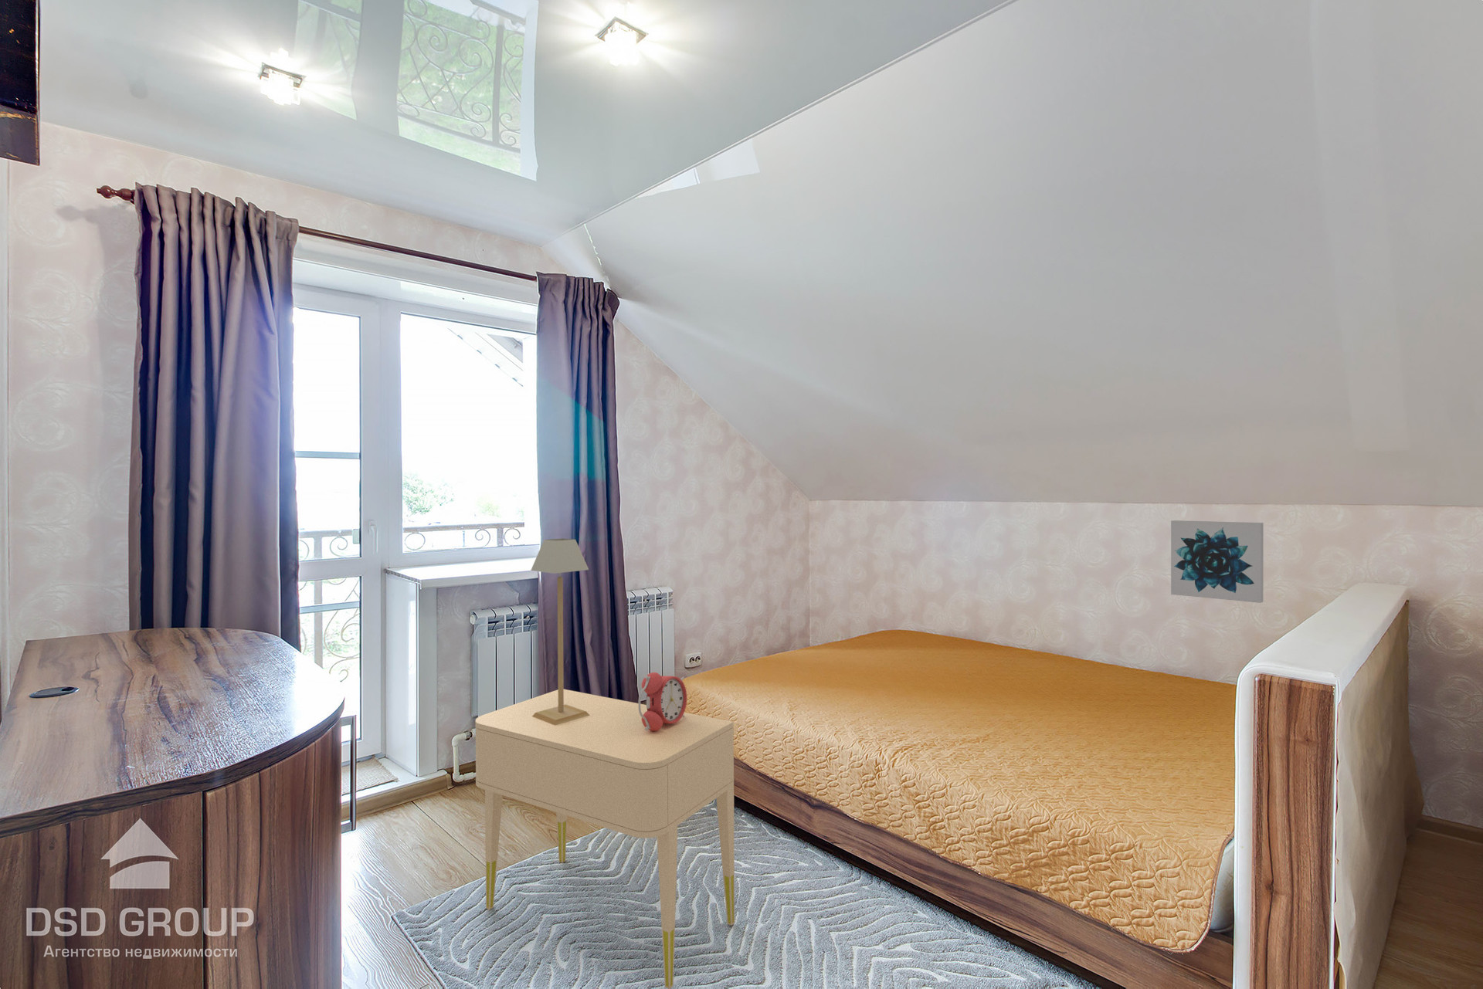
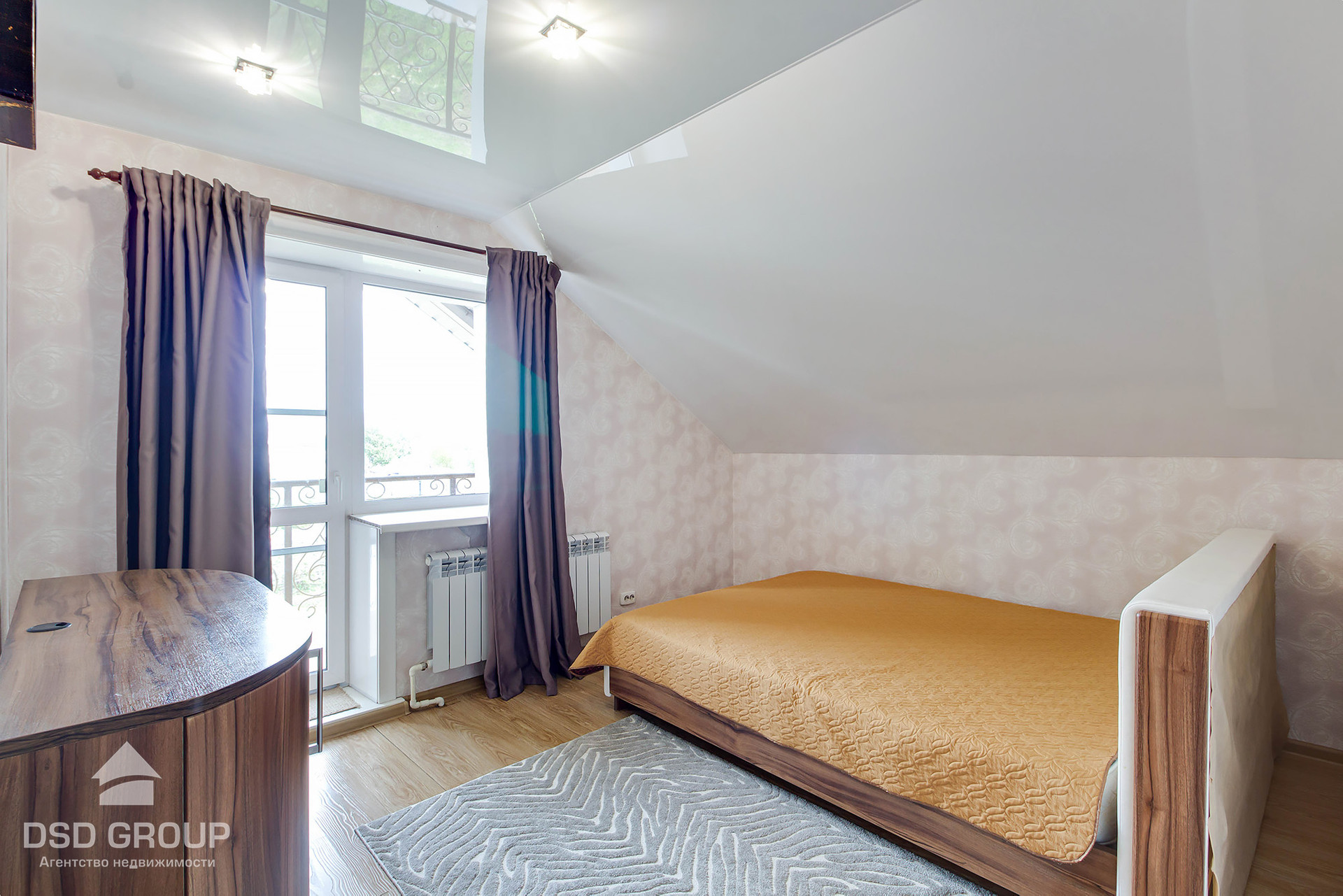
- alarm clock [638,672,688,731]
- nightstand [474,689,735,989]
- wall art [1170,520,1264,604]
- table lamp [530,539,590,725]
